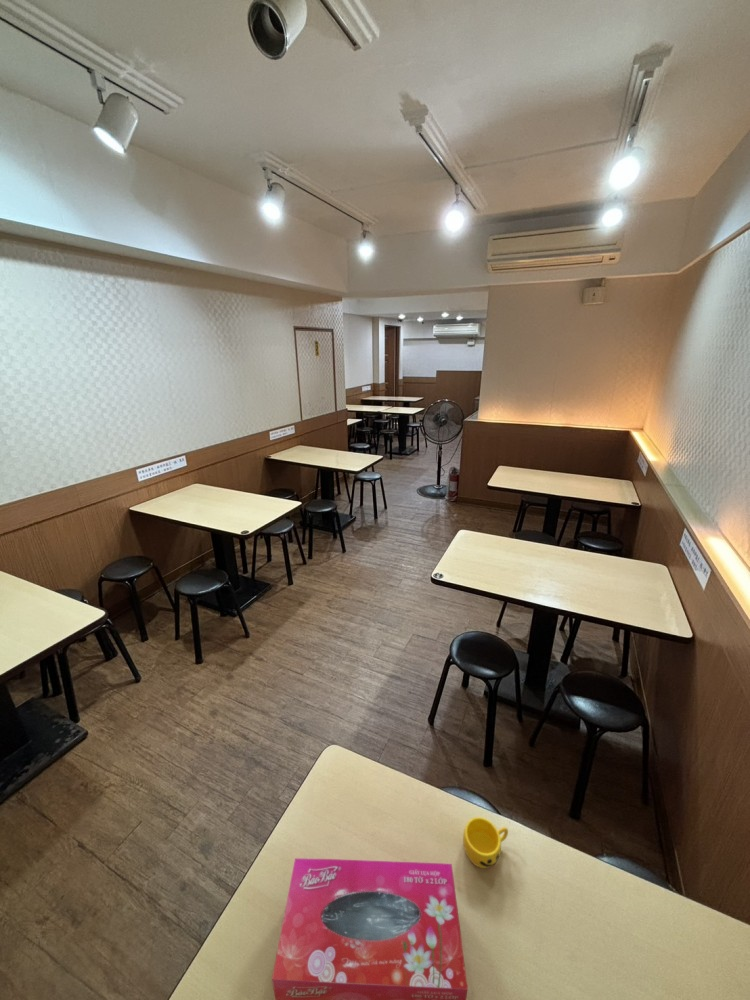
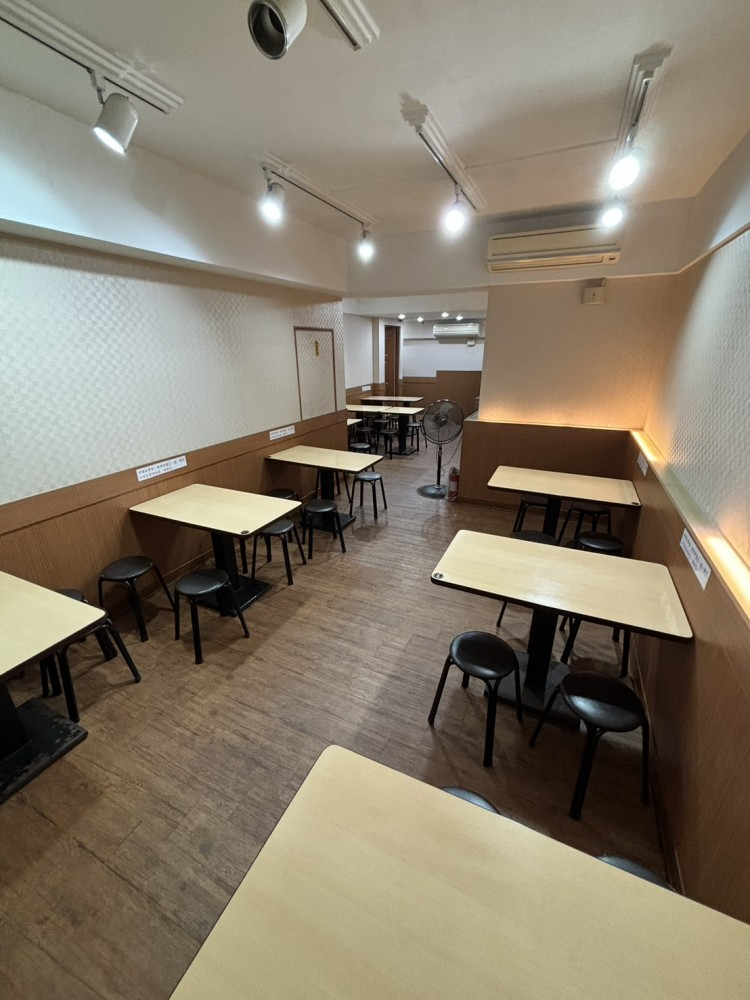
- cup [462,816,509,870]
- tissue box [271,857,469,1000]
